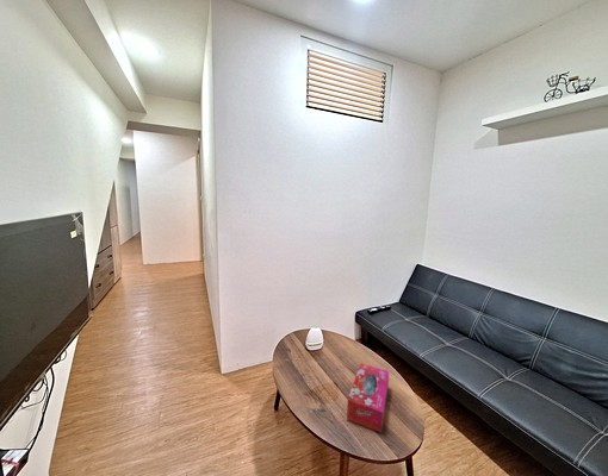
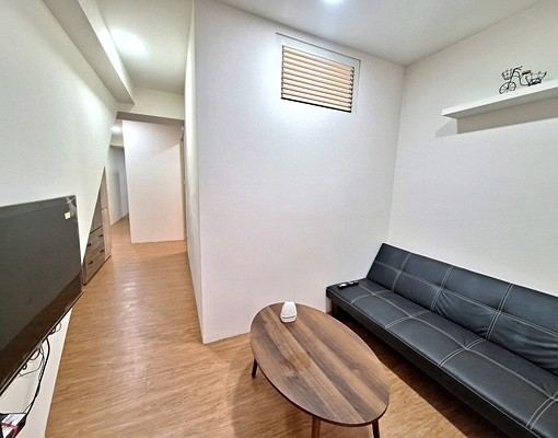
- tissue box [346,362,390,433]
